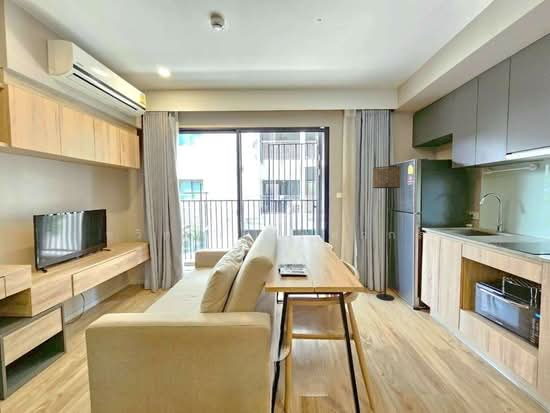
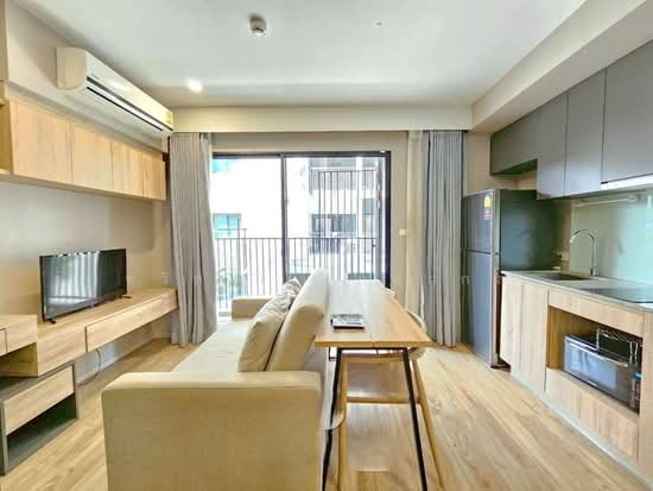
- floor lamp [372,165,401,301]
